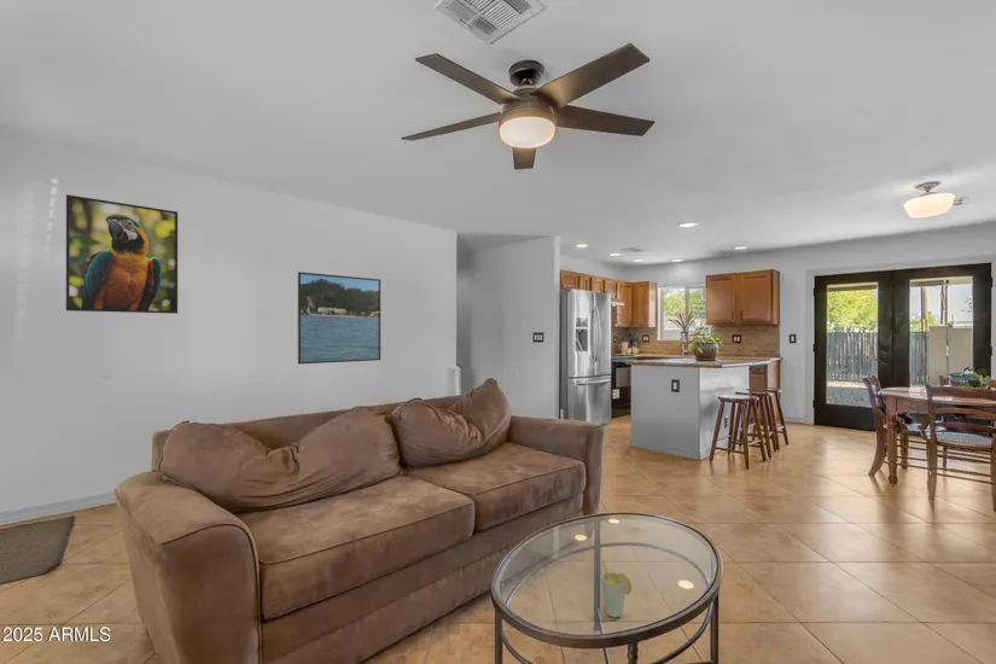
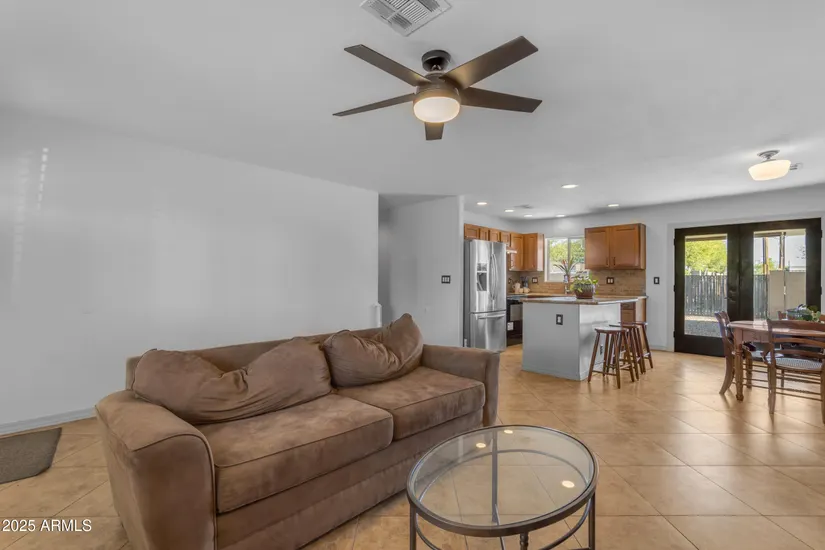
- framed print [297,270,381,366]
- cup [600,559,633,618]
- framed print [65,193,179,315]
